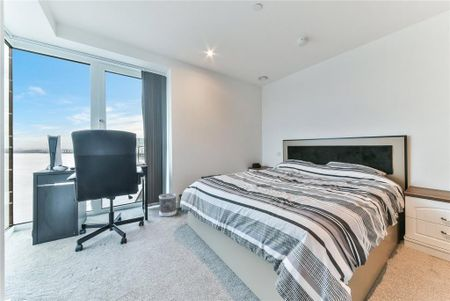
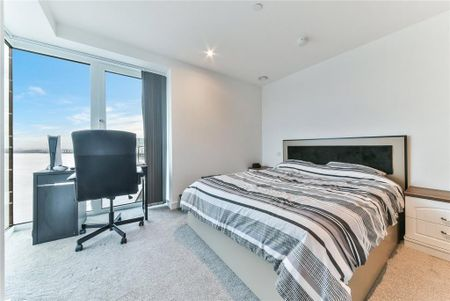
- wastebasket [158,192,177,218]
